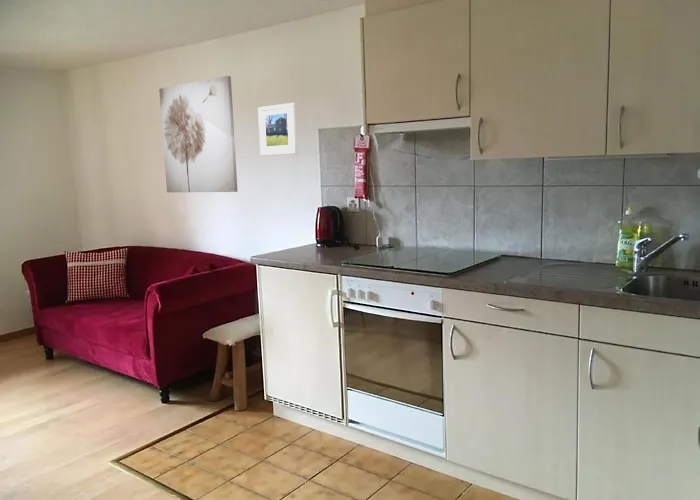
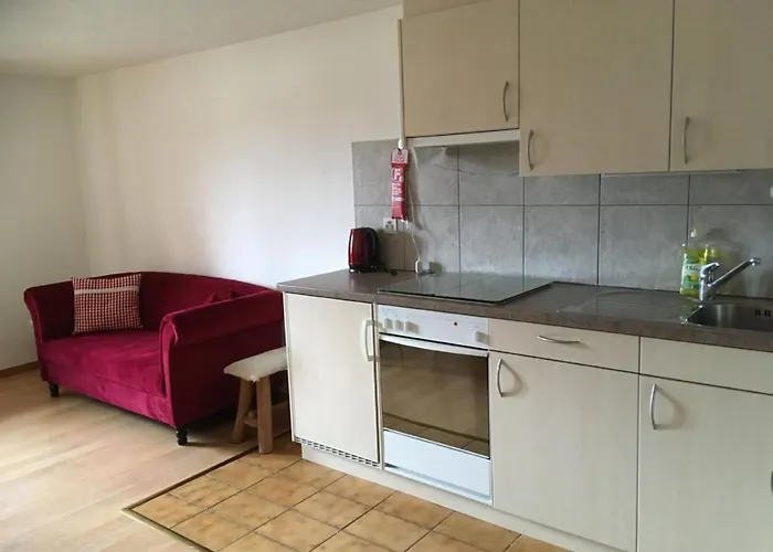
- wall art [158,75,238,193]
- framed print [257,102,298,157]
